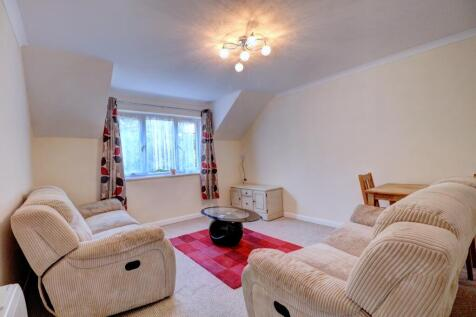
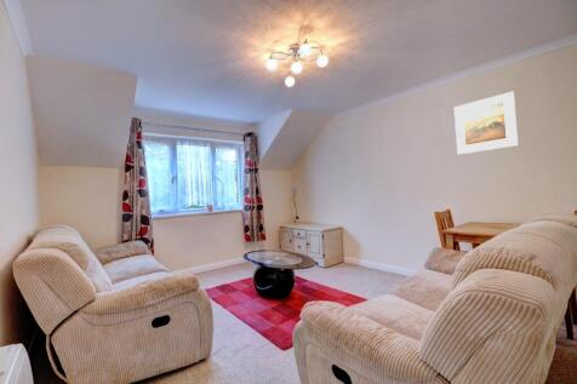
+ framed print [453,91,519,155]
